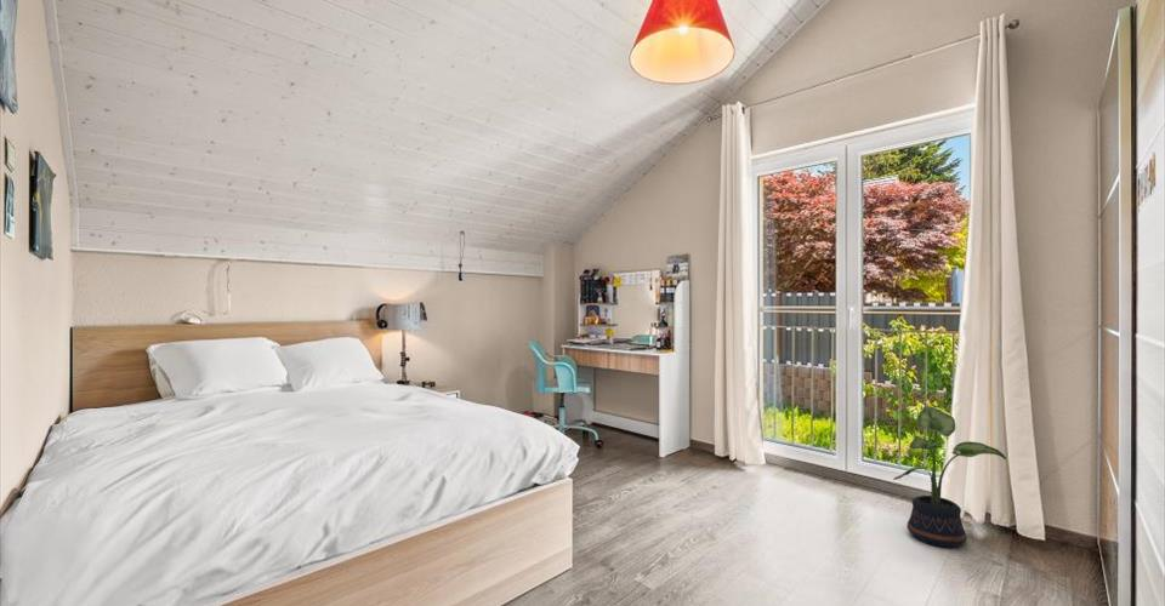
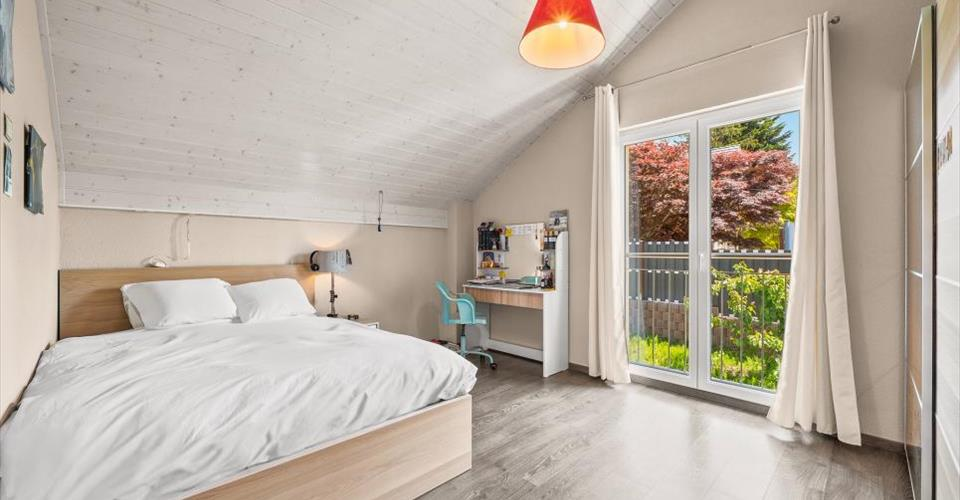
- potted plant [892,405,1007,549]
